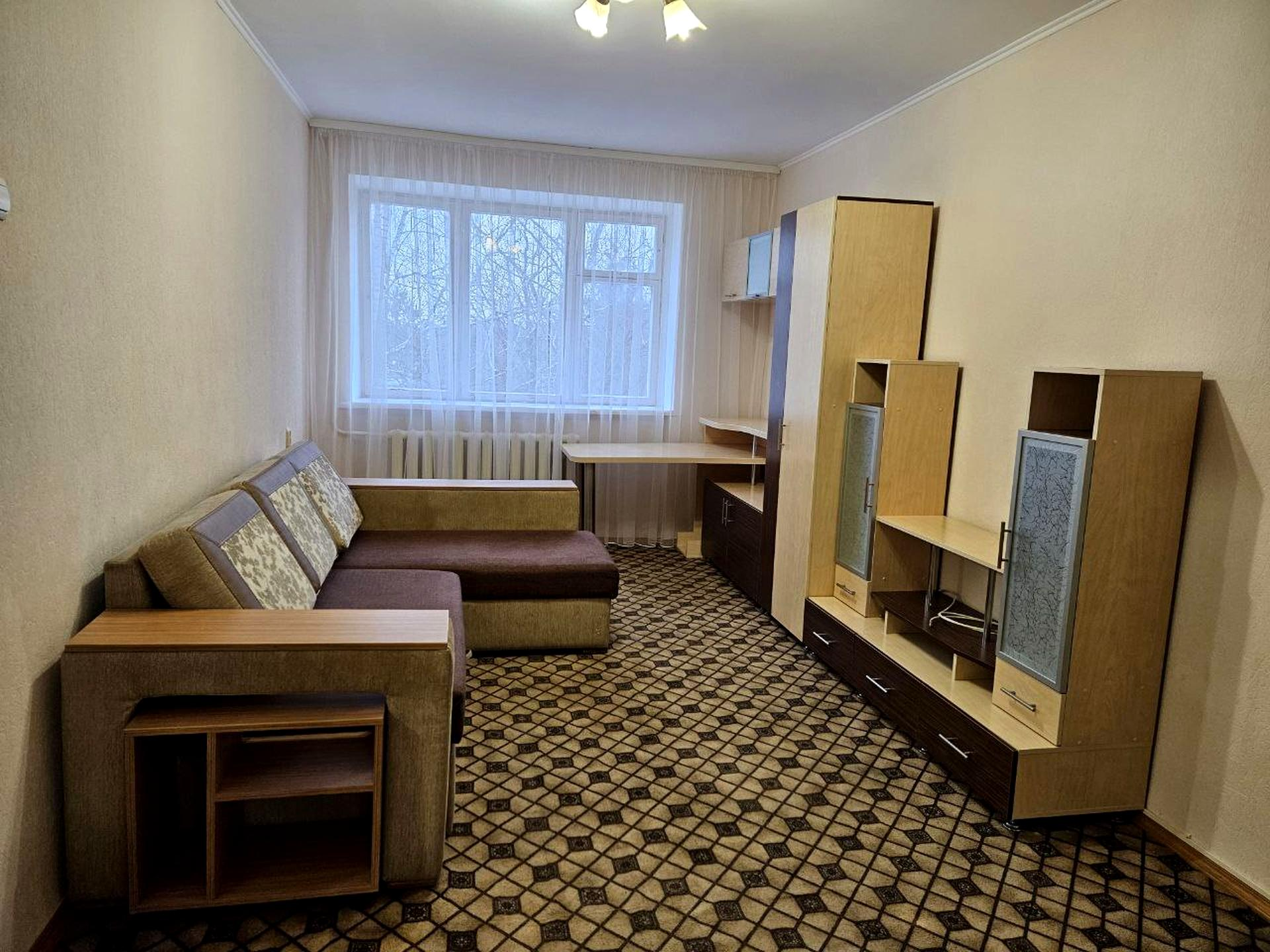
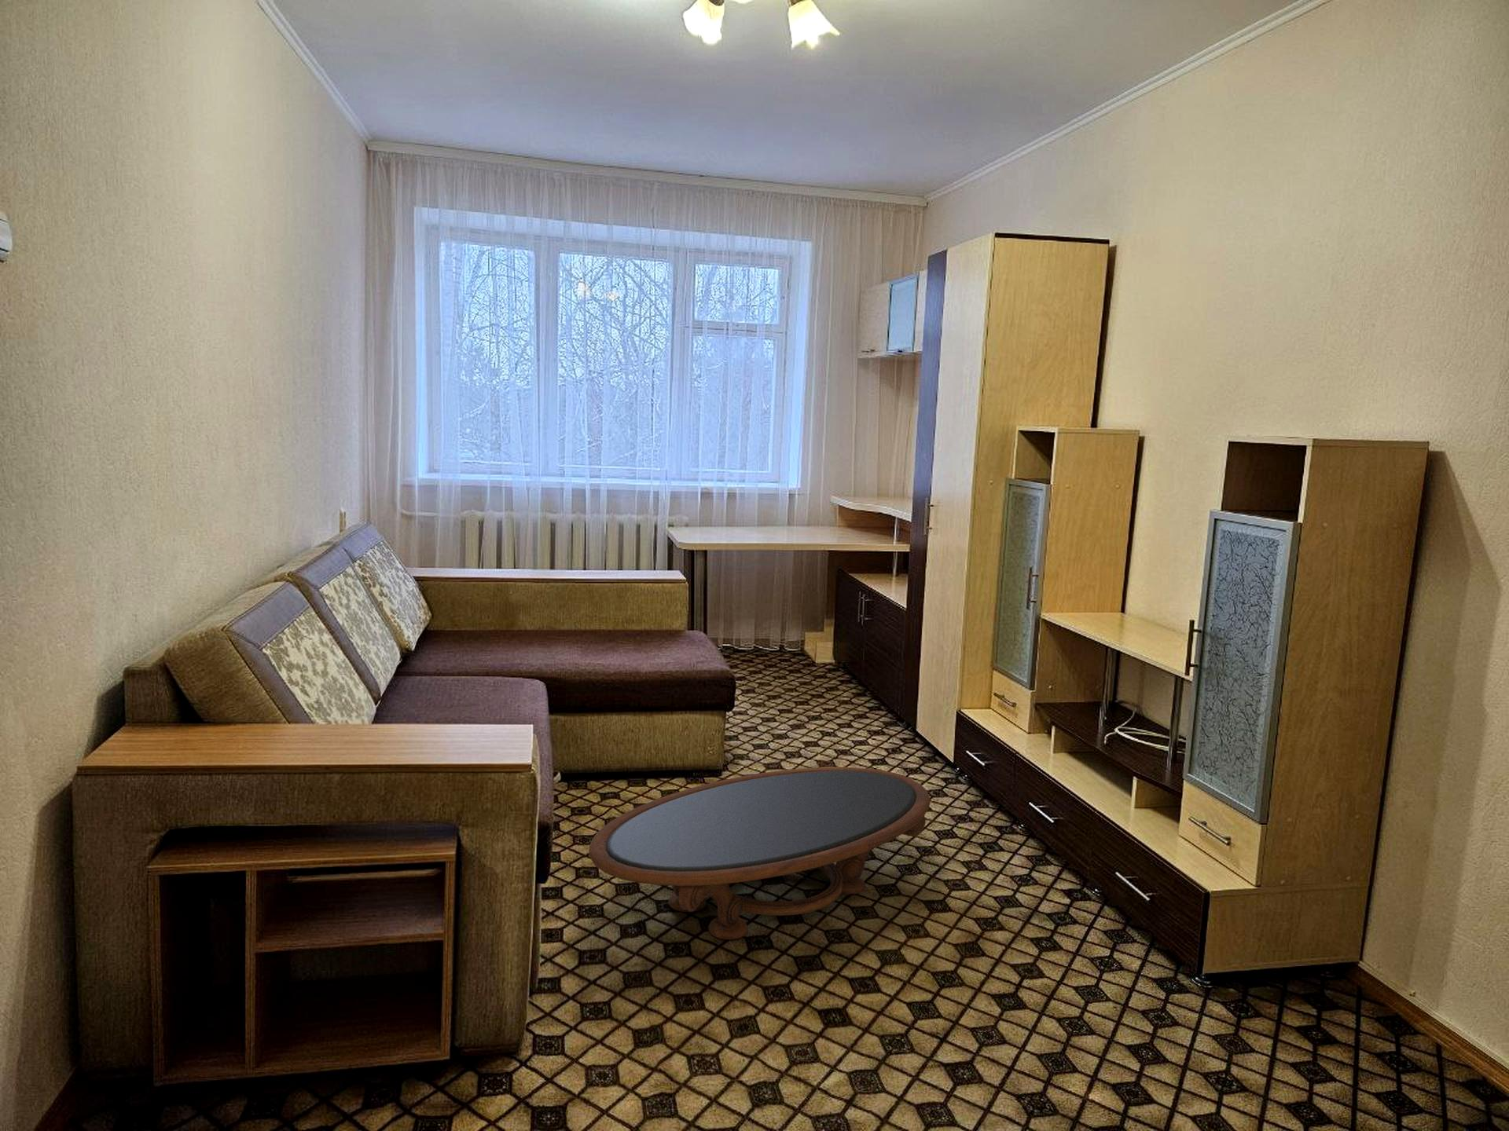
+ coffee table [588,766,930,940]
